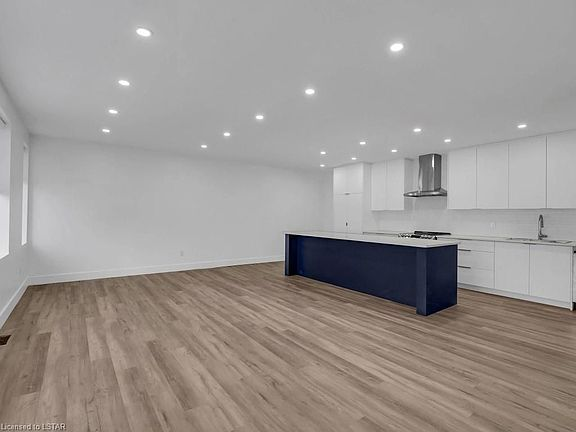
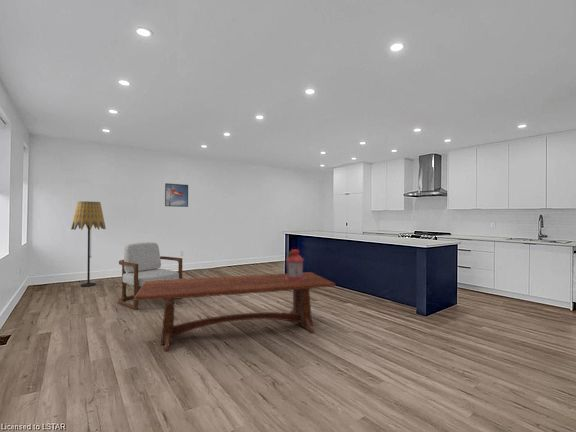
+ lantern [285,248,305,281]
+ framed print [164,182,189,208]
+ dining table [135,271,336,352]
+ armchair [117,241,183,311]
+ floor lamp [70,200,107,288]
